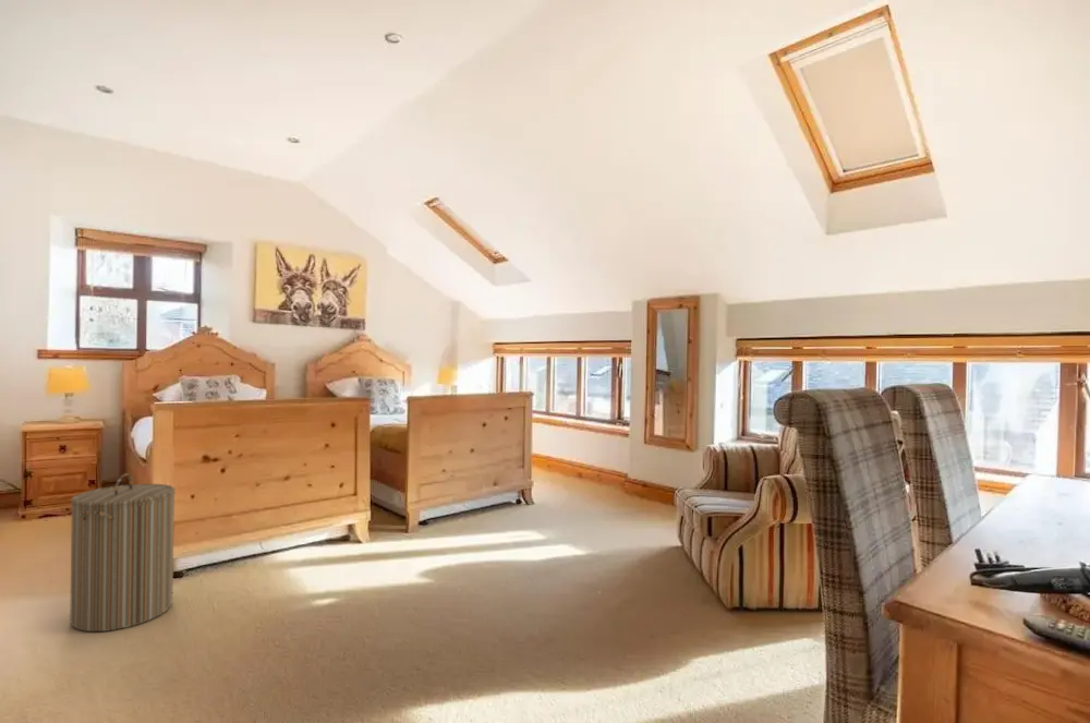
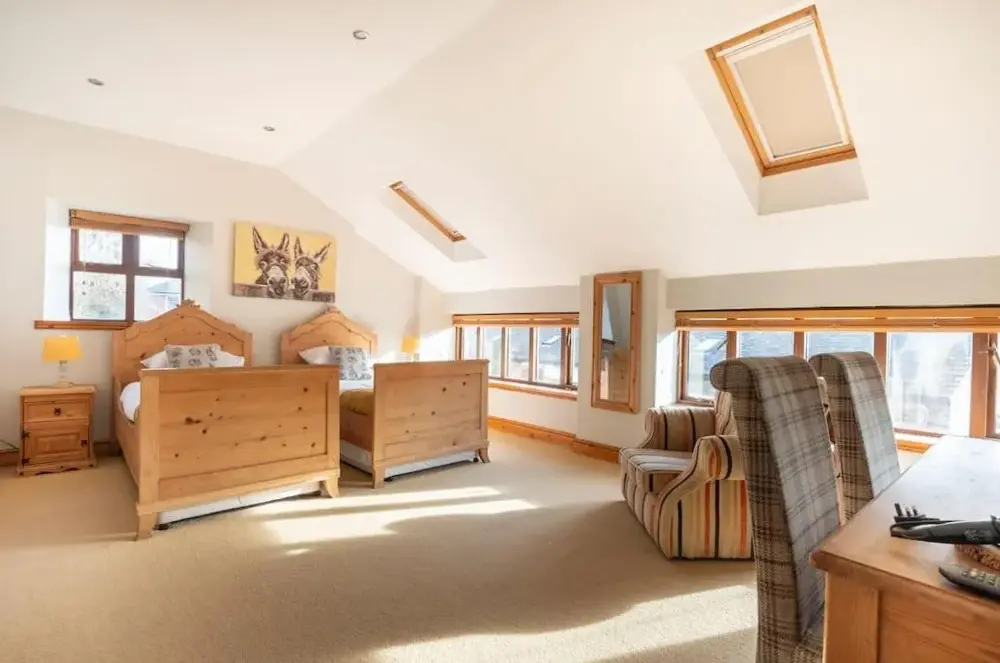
- laundry hamper [69,472,177,632]
